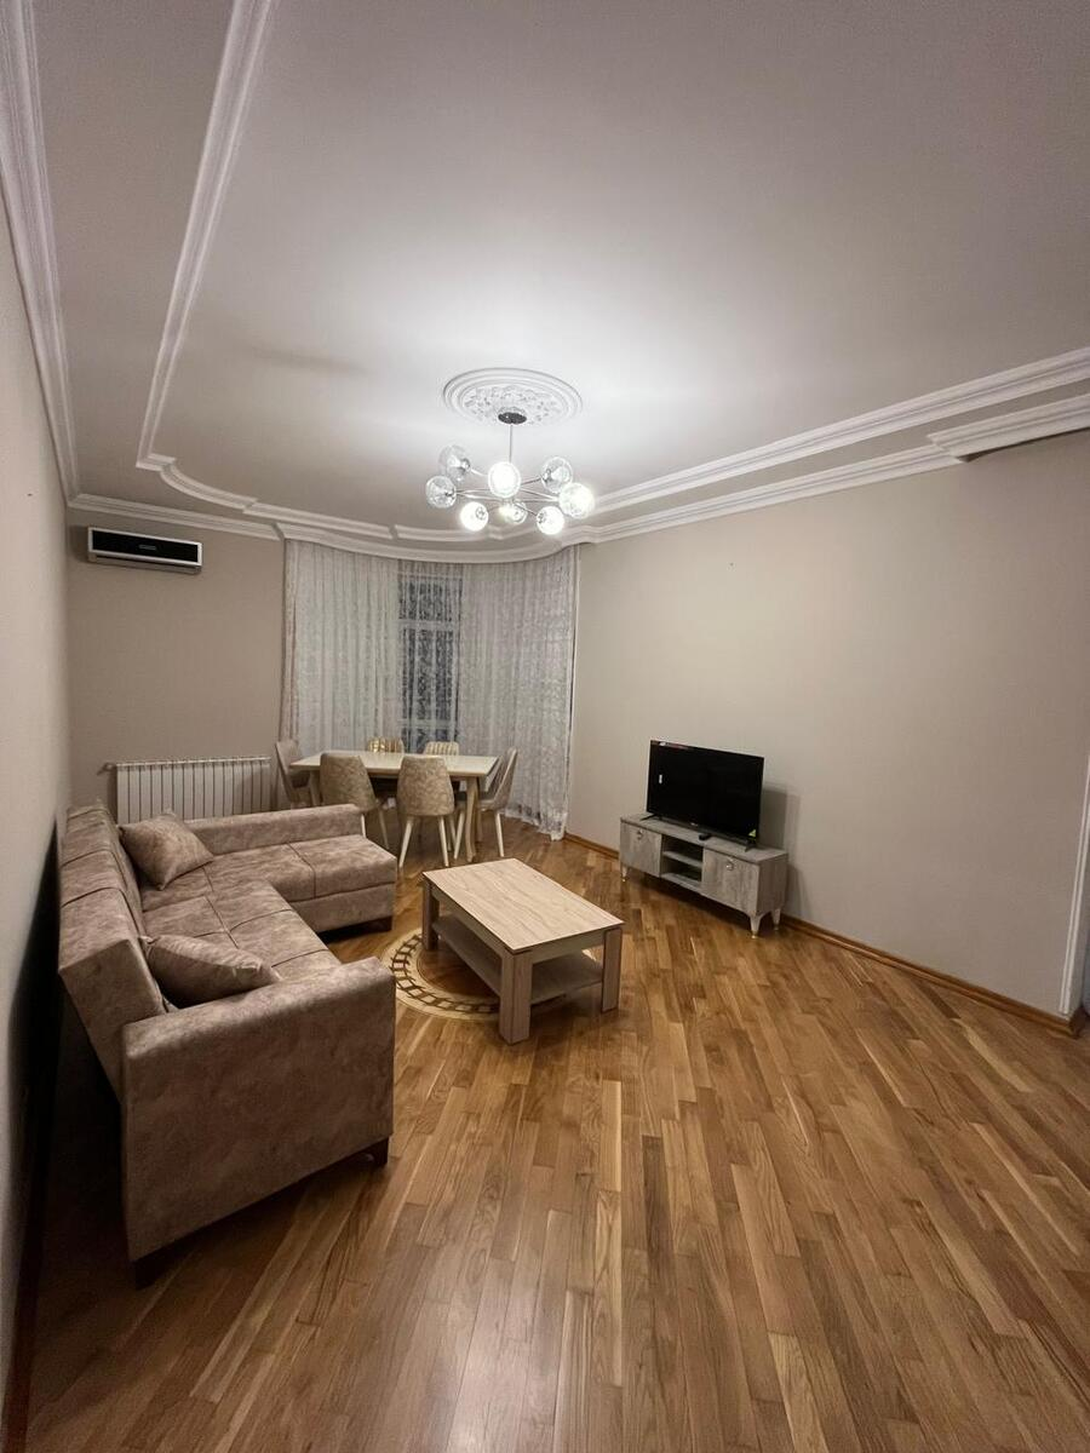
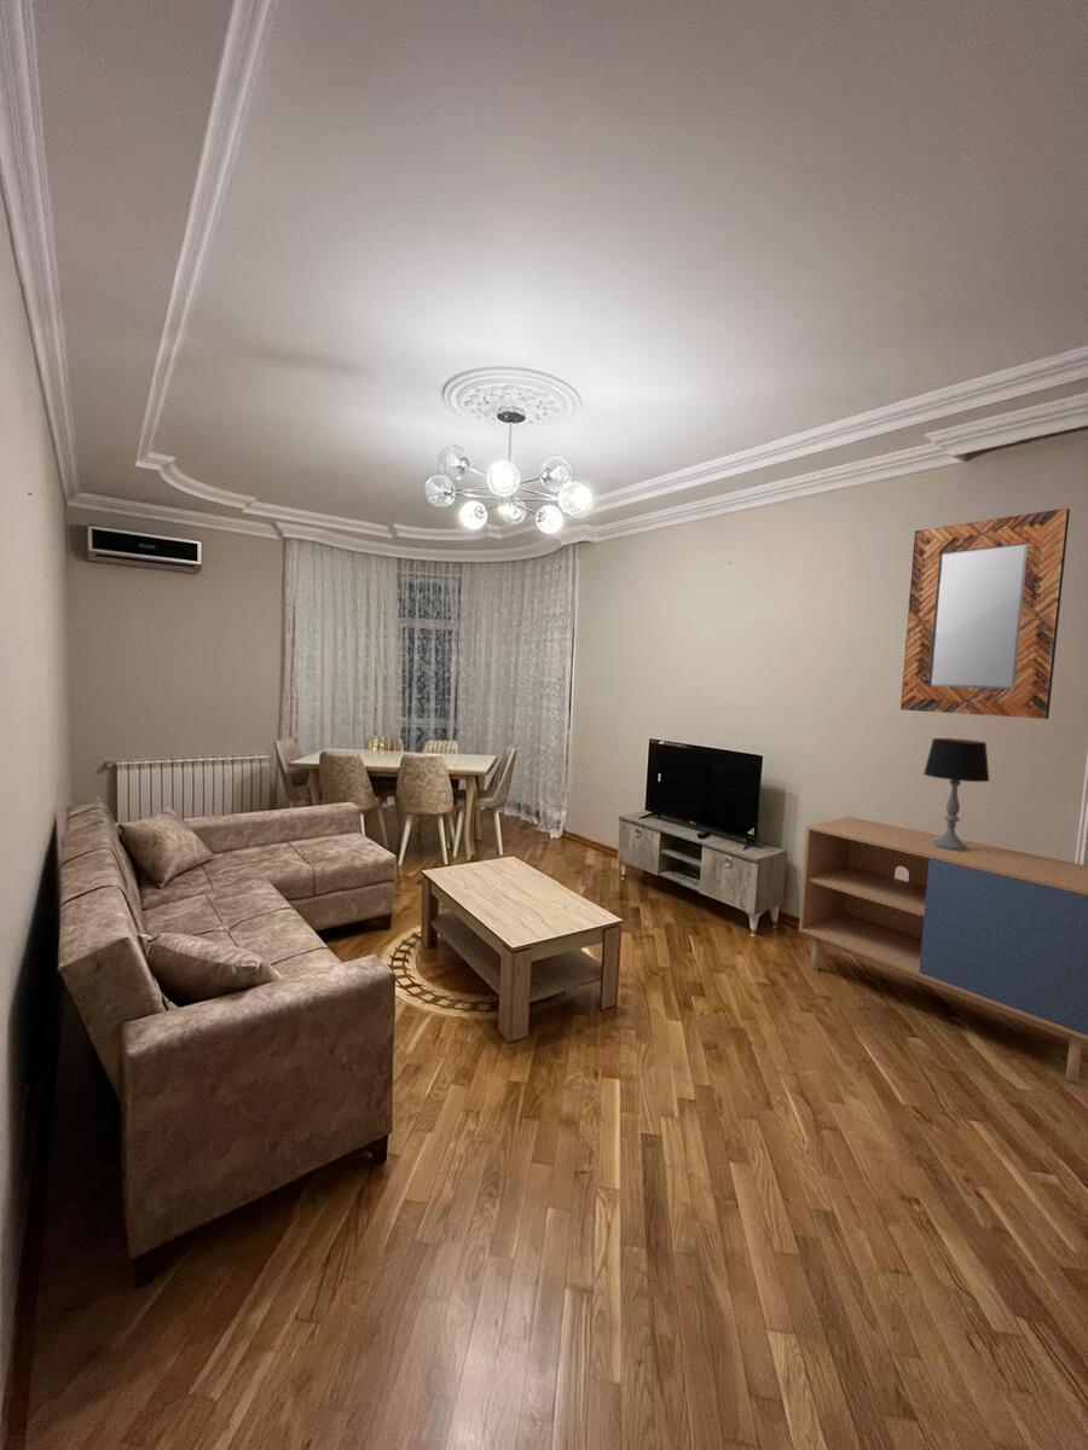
+ table lamp [922,737,991,851]
+ storage cabinet [798,816,1088,1083]
+ home mirror [899,507,1071,720]
